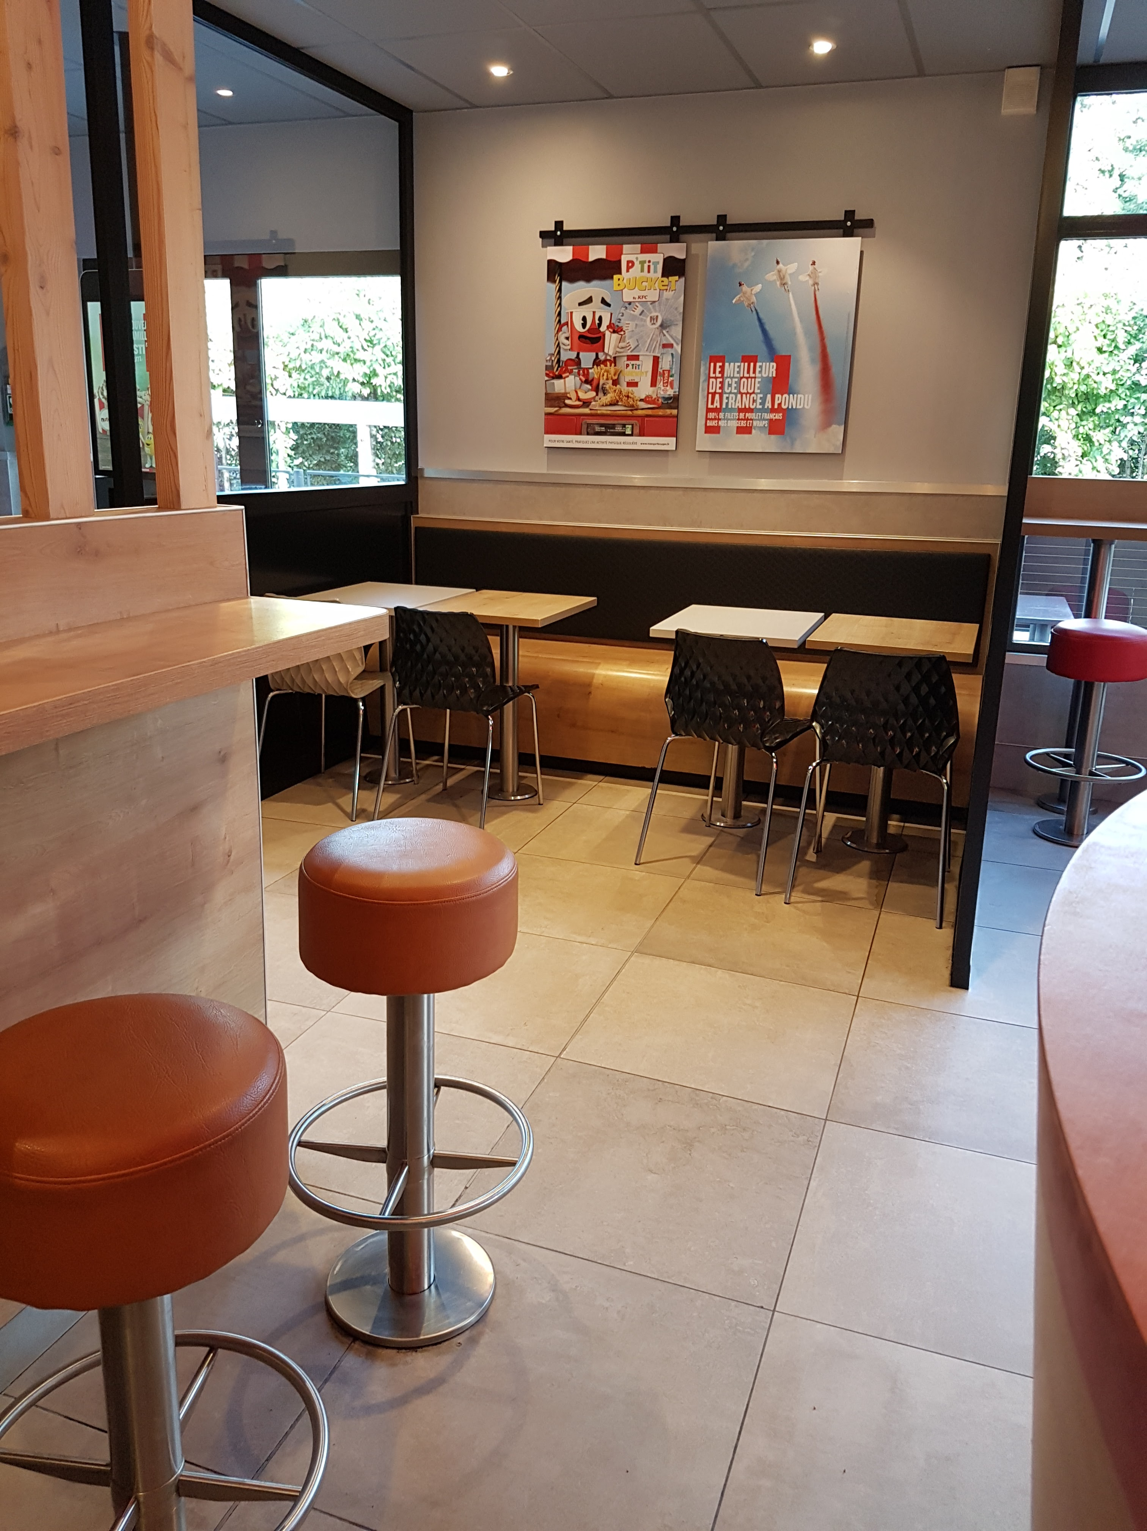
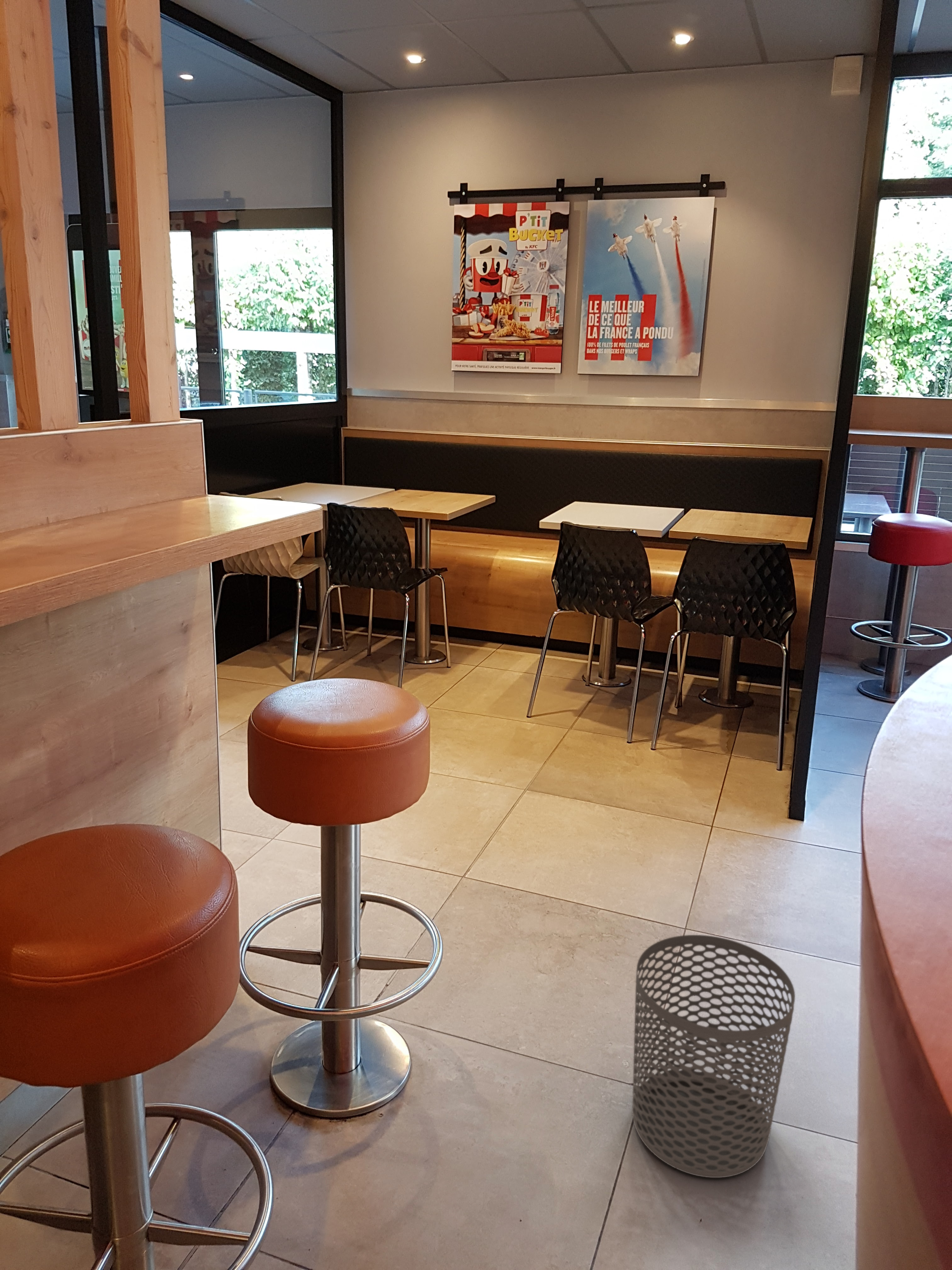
+ waste bin [632,935,796,1178]
